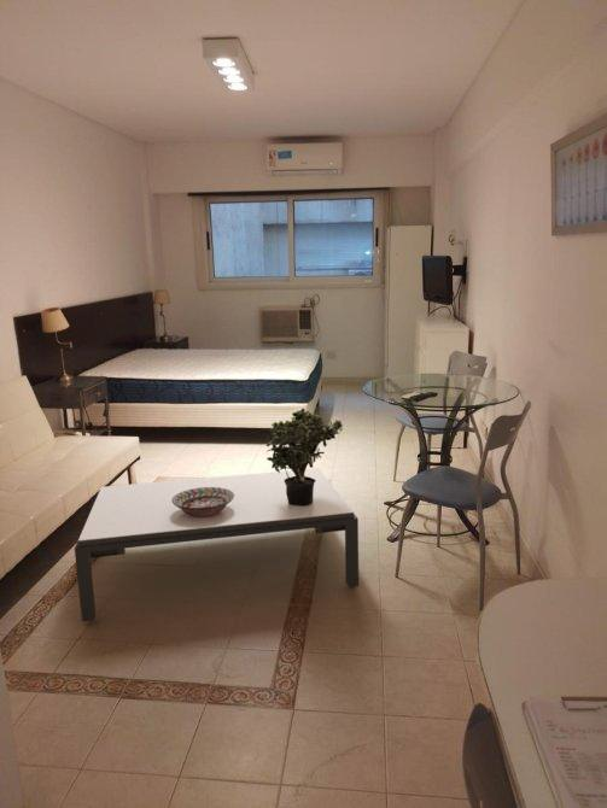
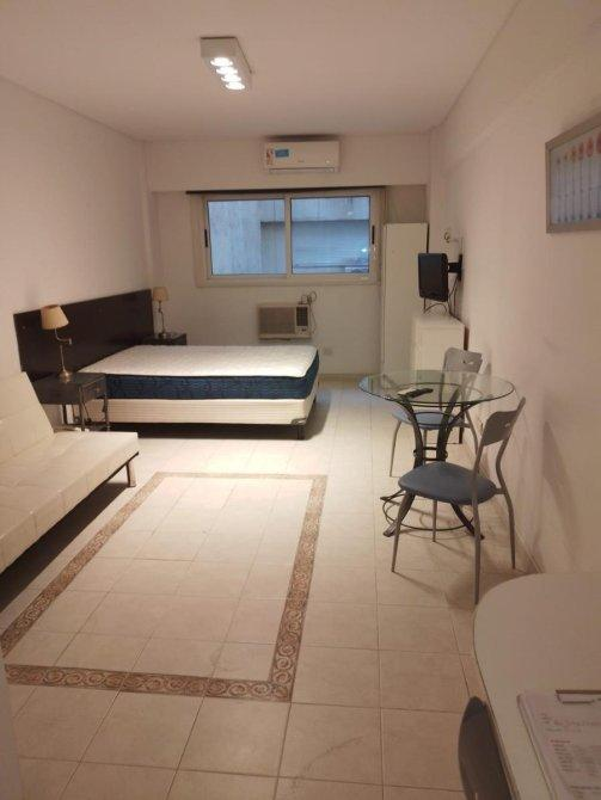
- decorative bowl [171,487,234,517]
- potted plant [265,408,344,507]
- coffee table [74,467,360,622]
